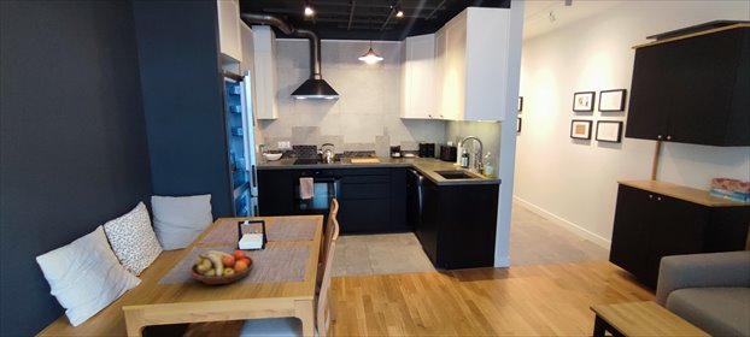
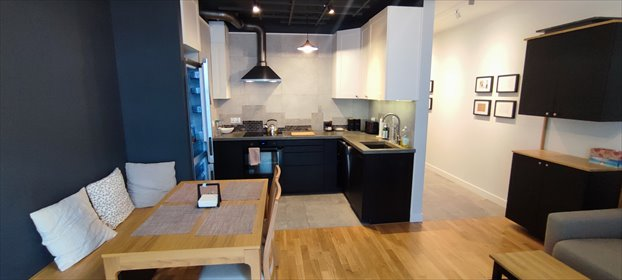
- fruit bowl [189,249,256,285]
